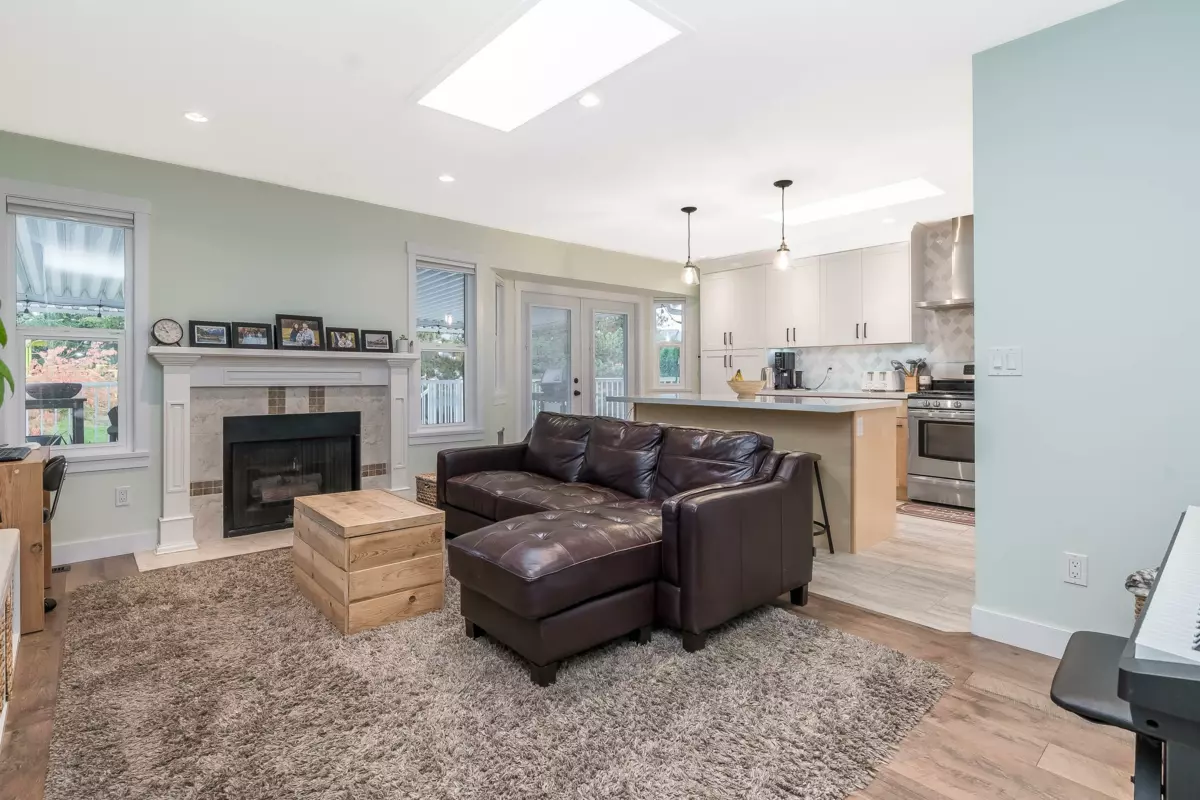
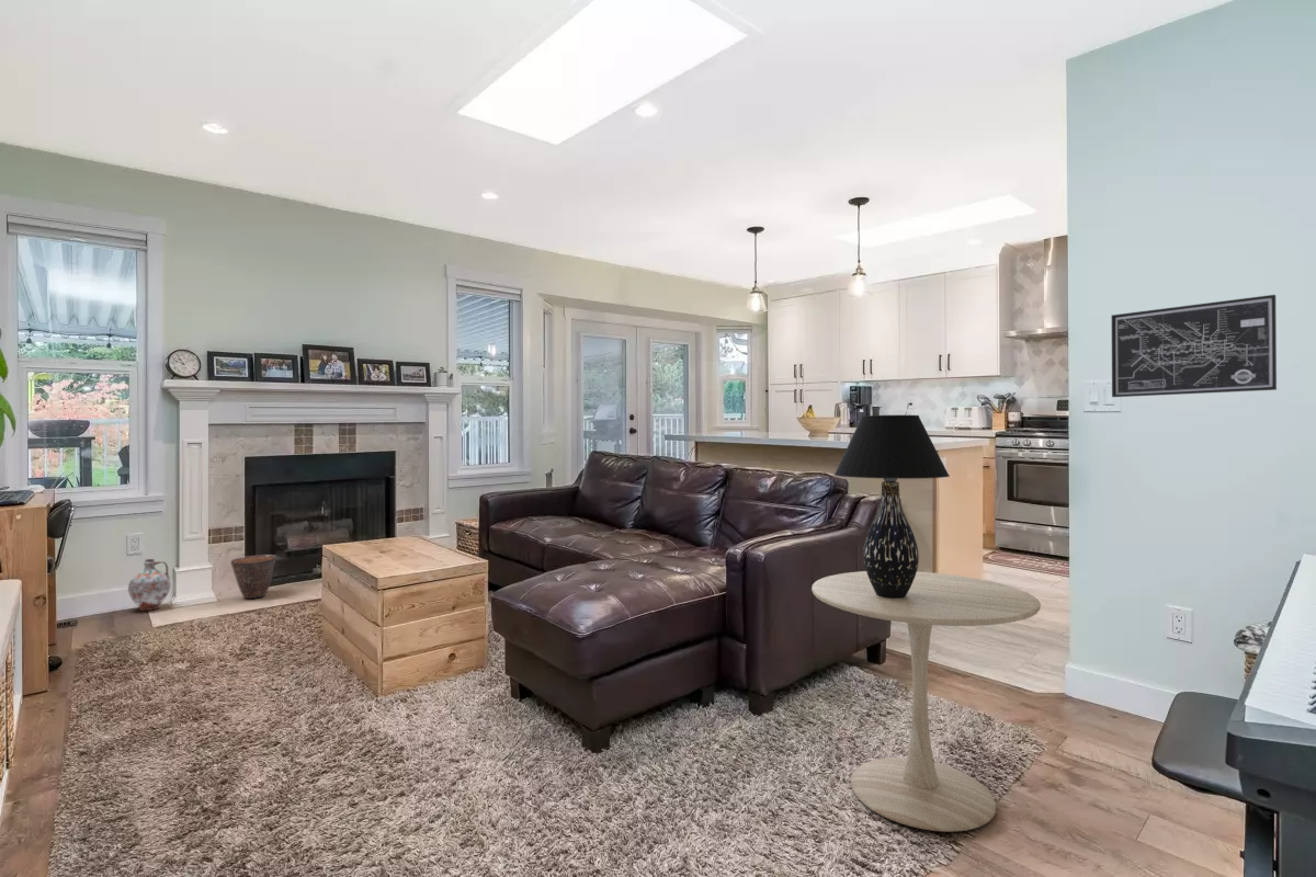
+ ceramic jug [127,558,172,612]
+ side table [810,570,1042,833]
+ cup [229,554,277,600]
+ table lamp [833,414,951,599]
+ wall art [1111,294,1278,398]
